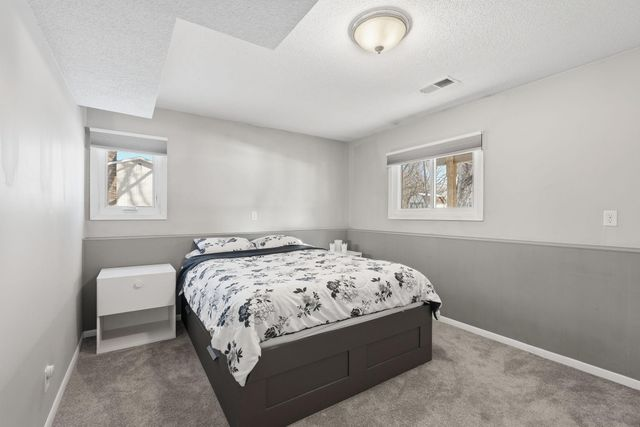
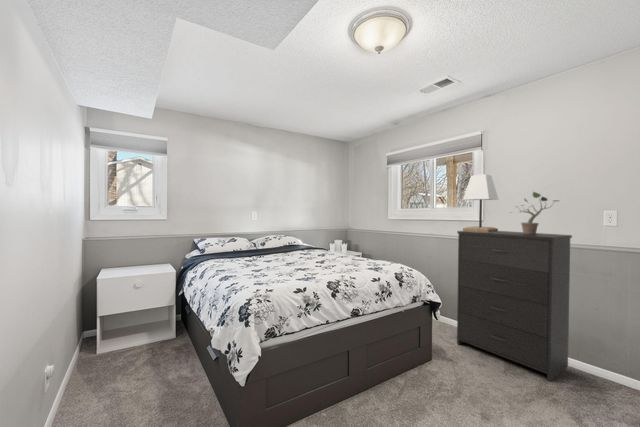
+ lamp [462,173,500,232]
+ potted plant [509,191,560,234]
+ dresser [456,230,573,383]
